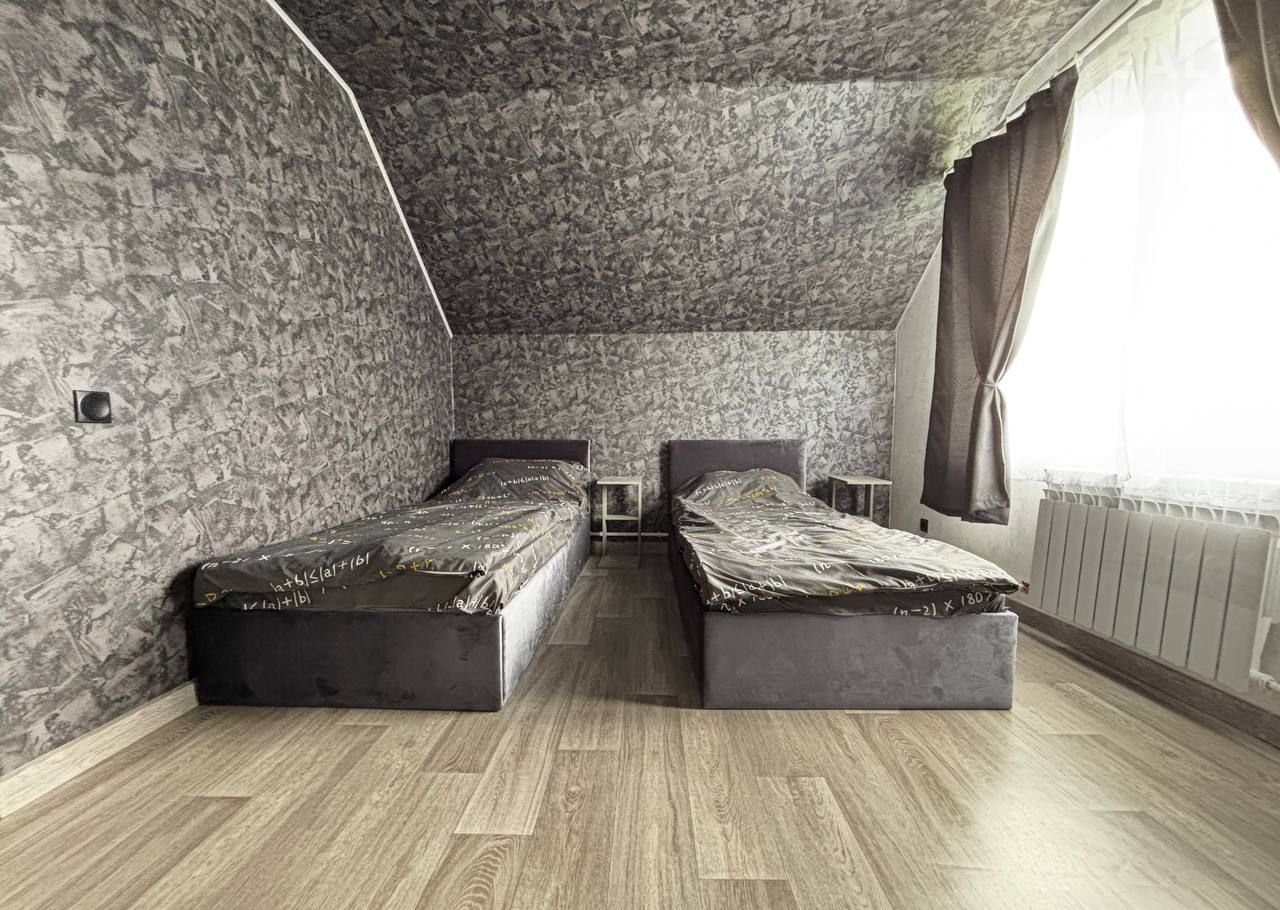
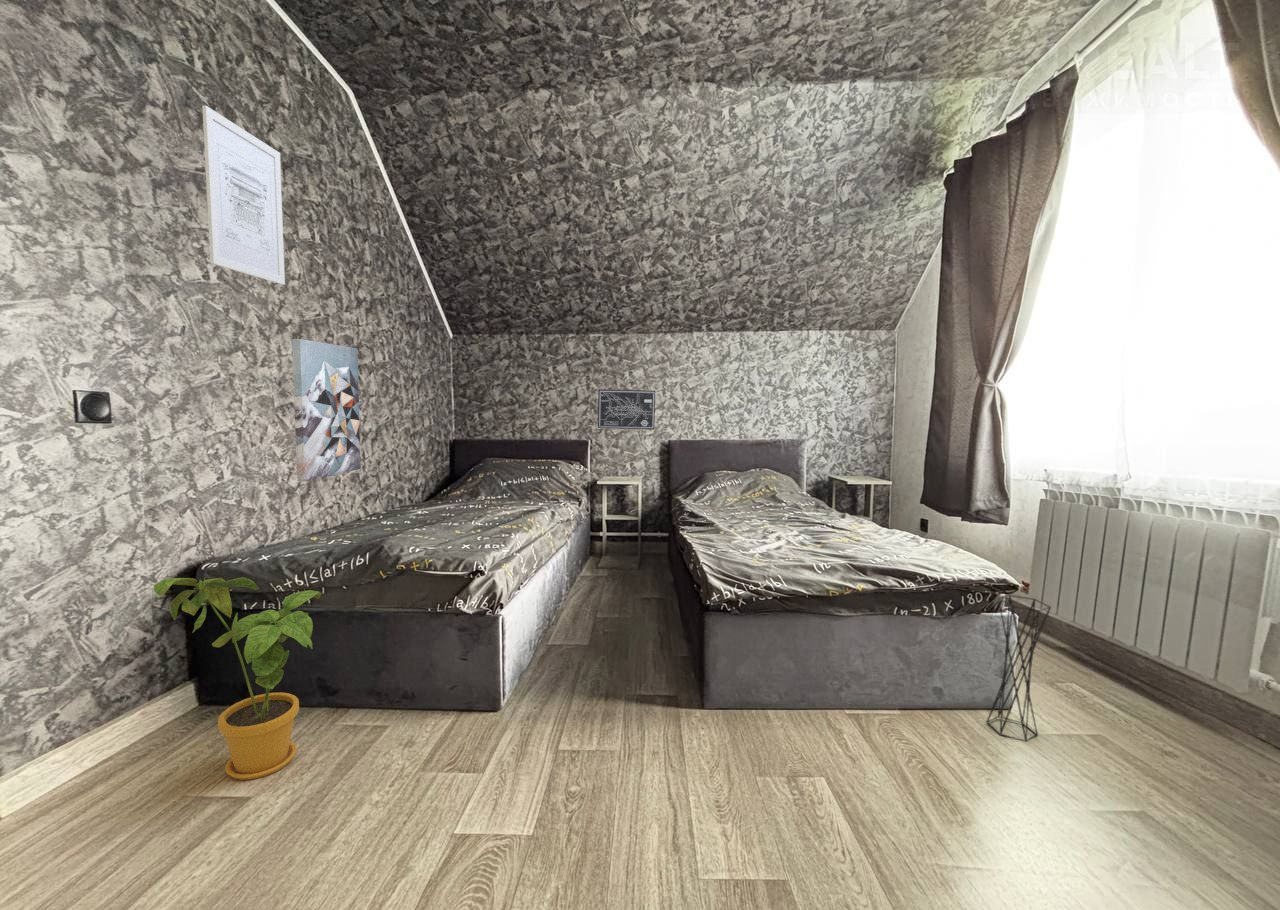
+ wall art [201,104,286,286]
+ vase [985,594,1052,743]
+ wall art [597,388,656,430]
+ wall art [291,338,362,482]
+ house plant [153,576,322,781]
